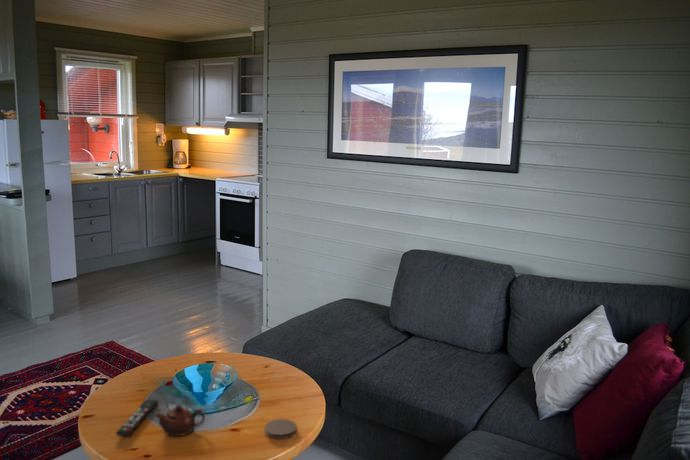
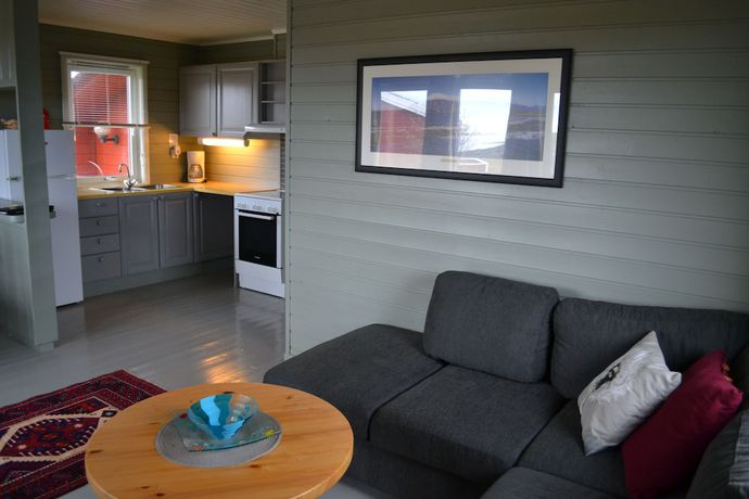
- remote control [115,399,159,437]
- coaster [264,418,297,440]
- teapot [154,404,206,437]
